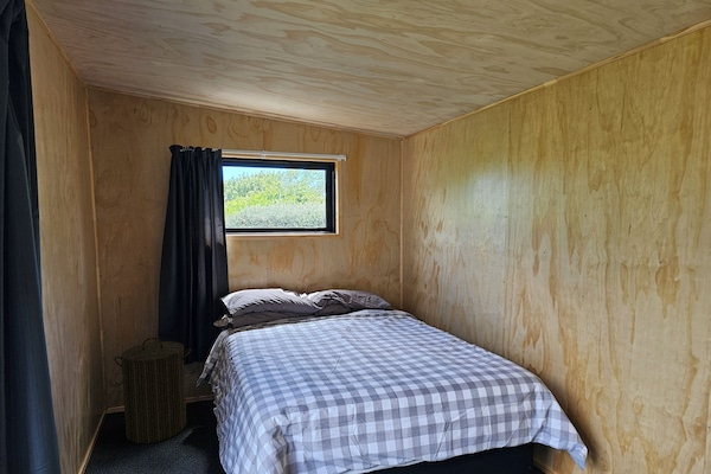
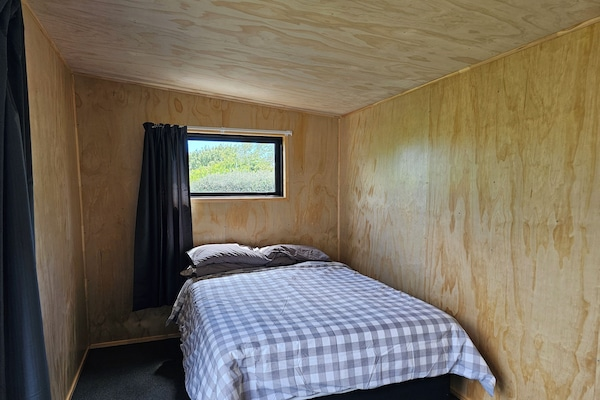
- laundry hamper [113,337,192,444]
